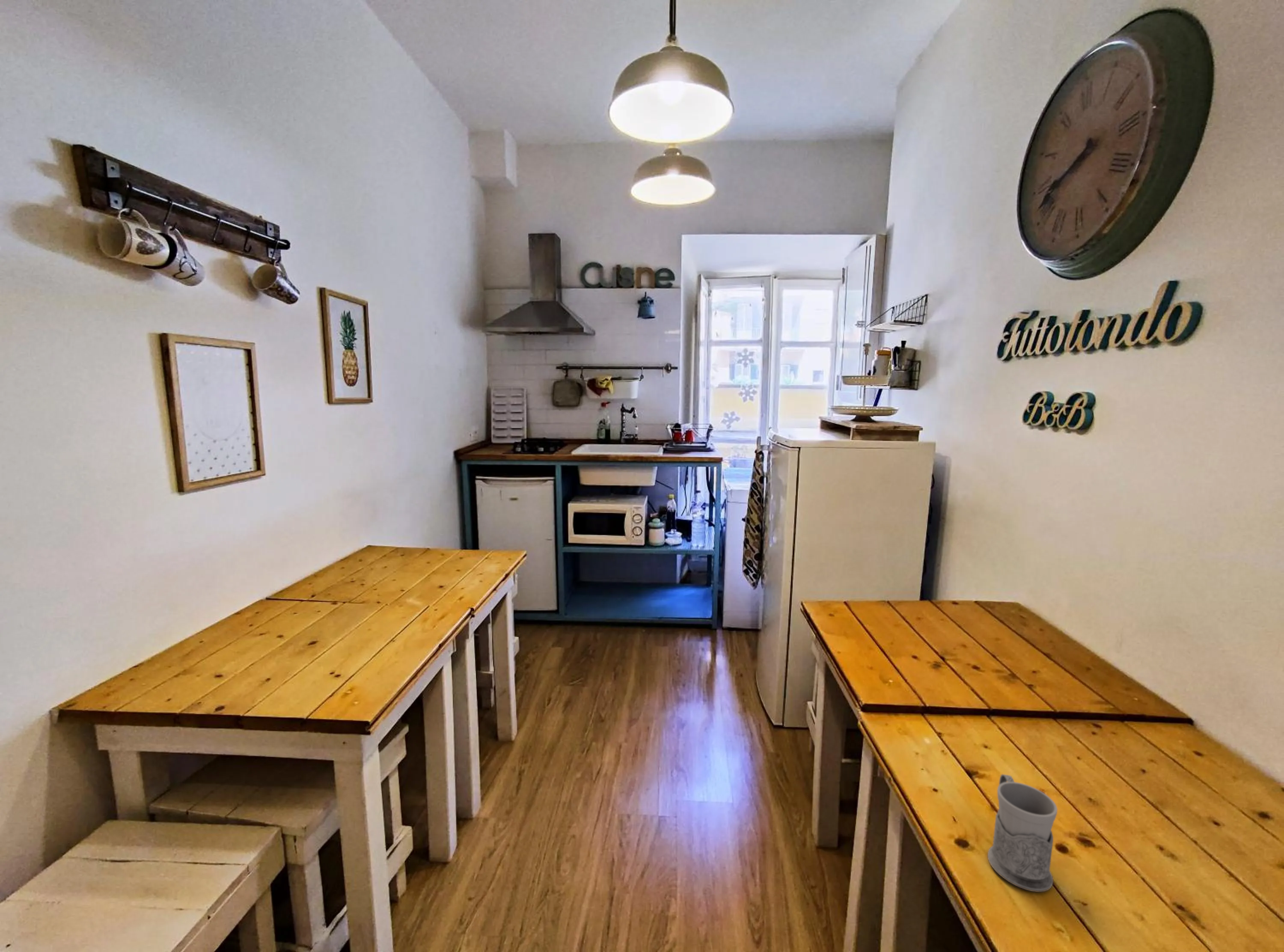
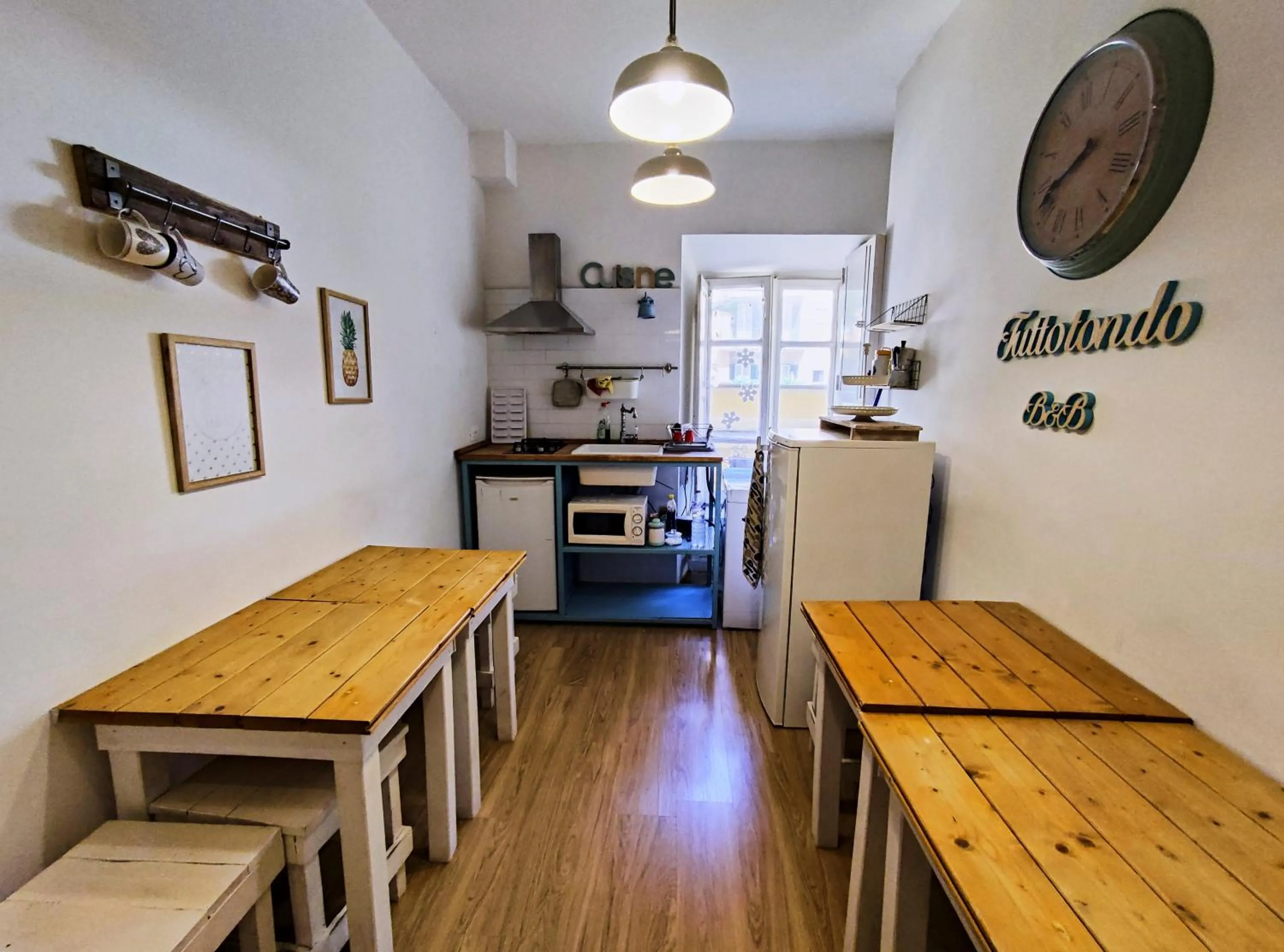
- mug [987,774,1058,892]
